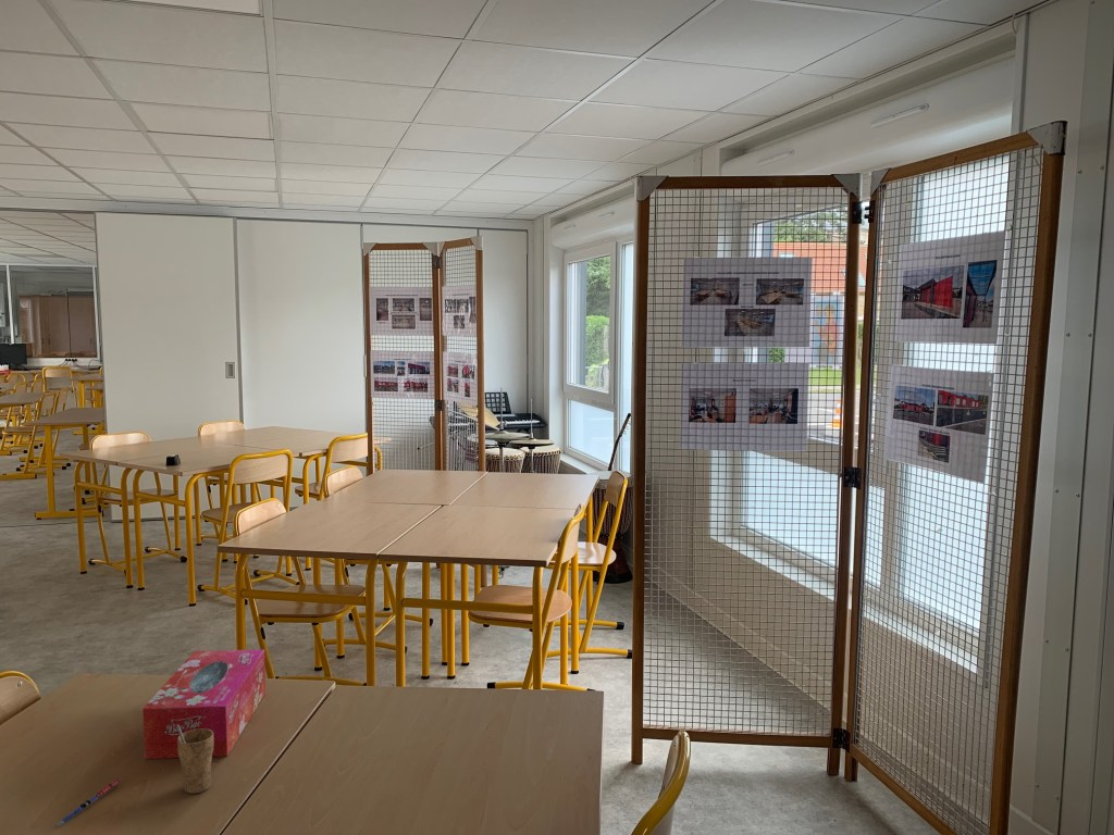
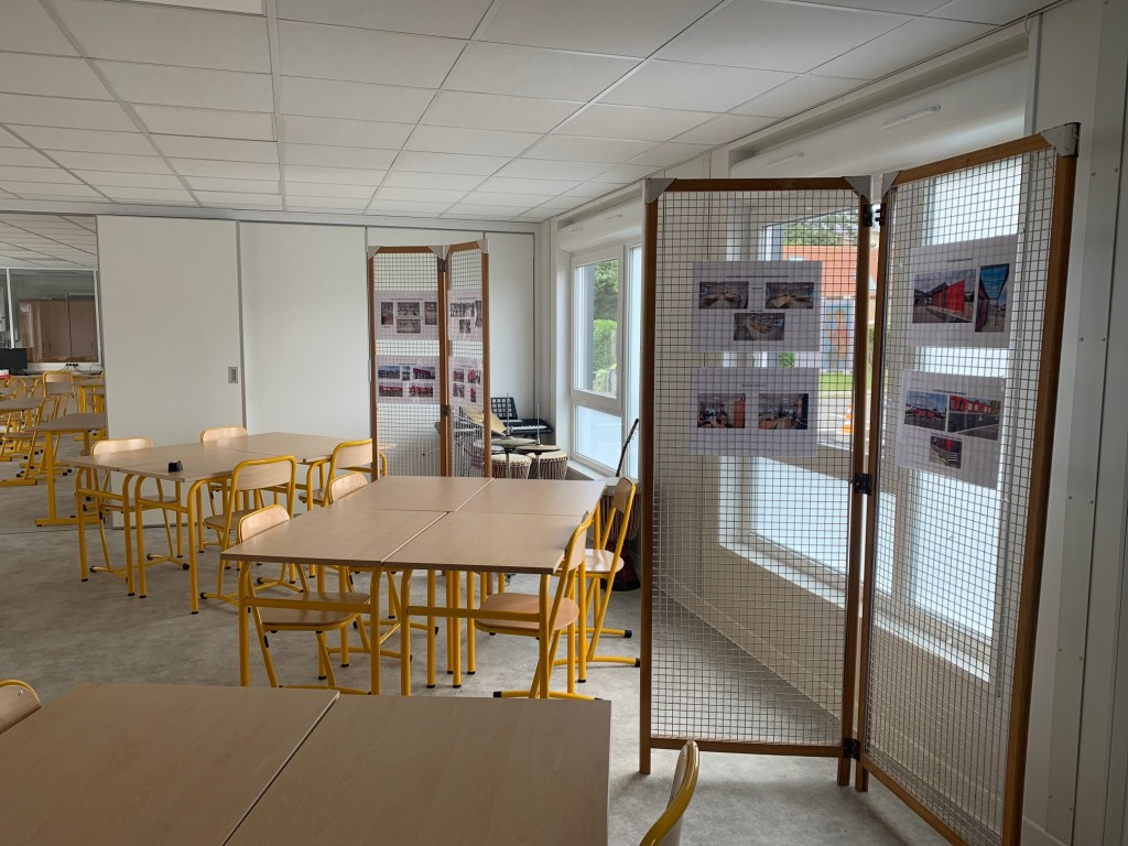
- pen [54,776,124,828]
- tissue box [141,649,267,760]
- cup [176,724,214,795]
